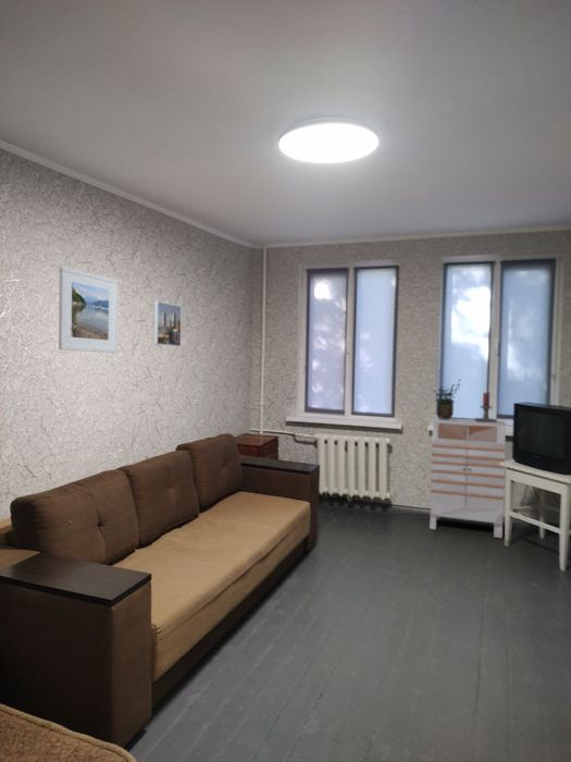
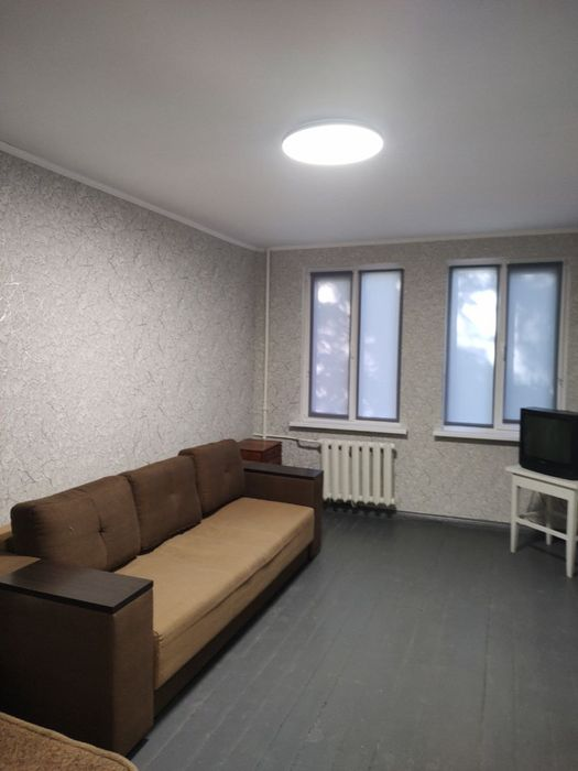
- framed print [58,266,119,354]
- dresser [429,417,507,539]
- potted plant [432,379,461,420]
- candle holder [473,391,498,422]
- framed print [152,300,183,347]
